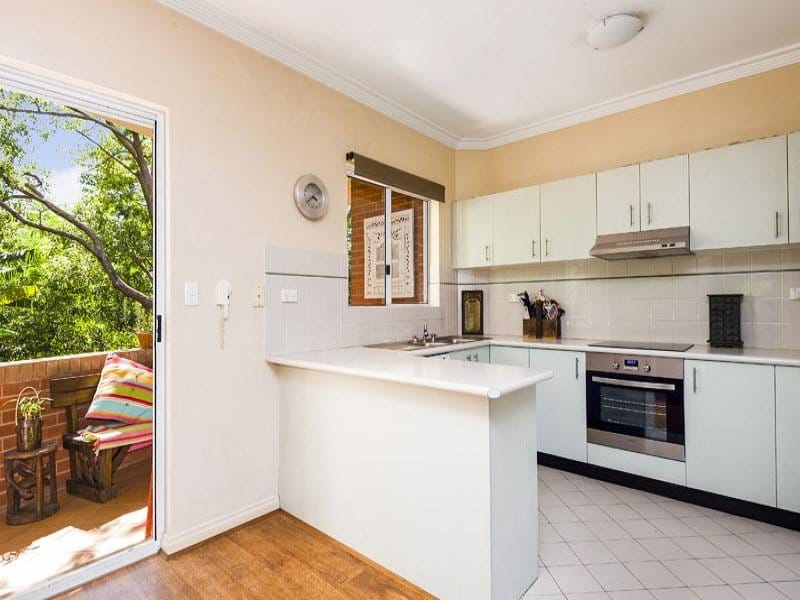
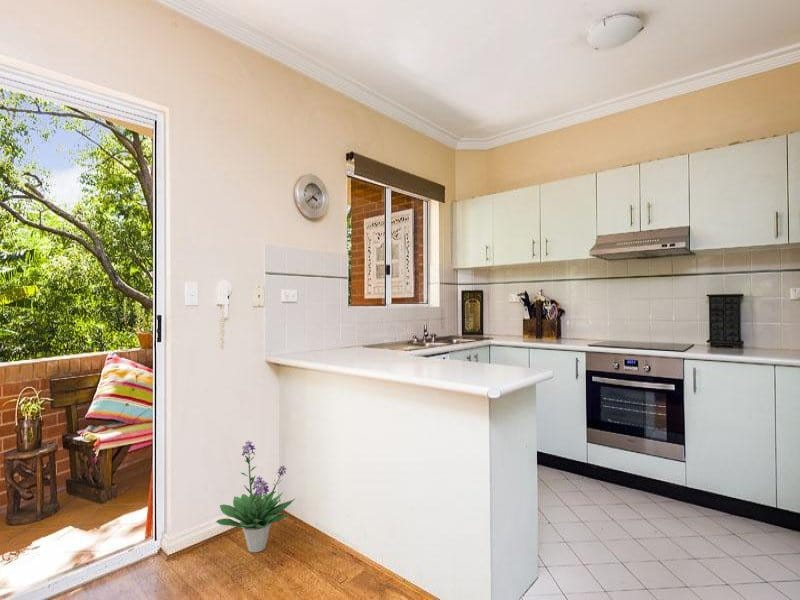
+ potted plant [215,439,297,553]
